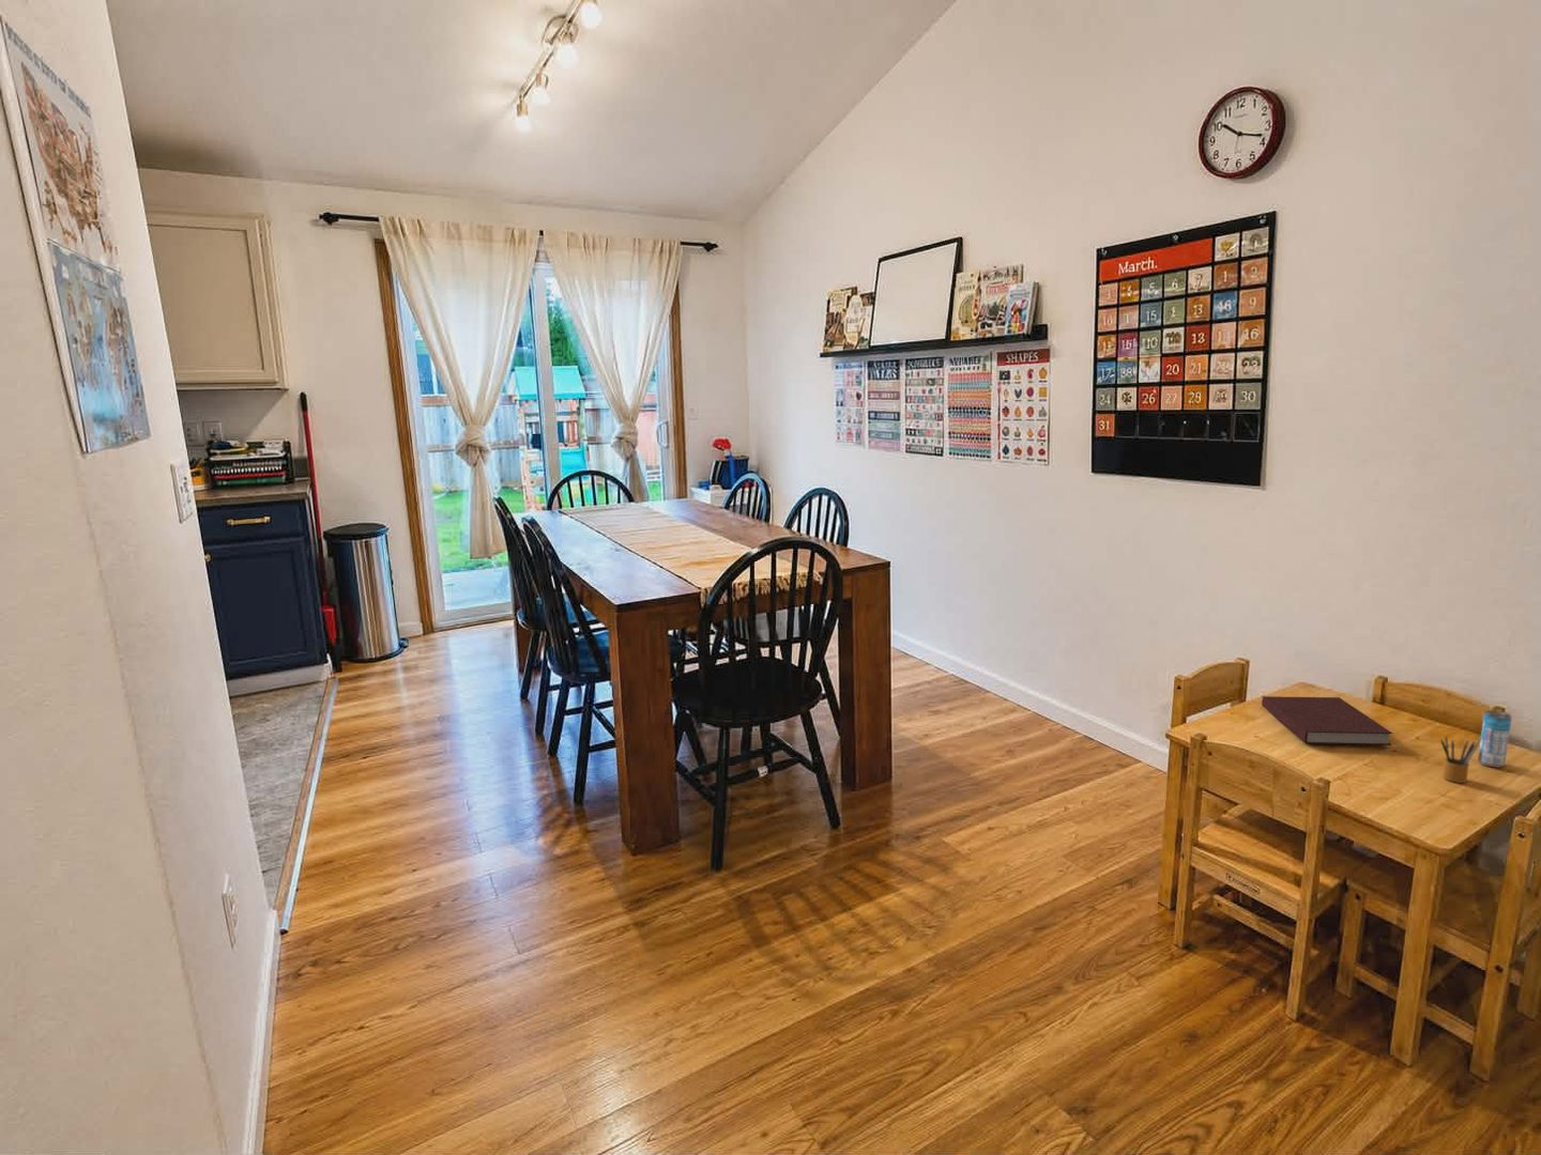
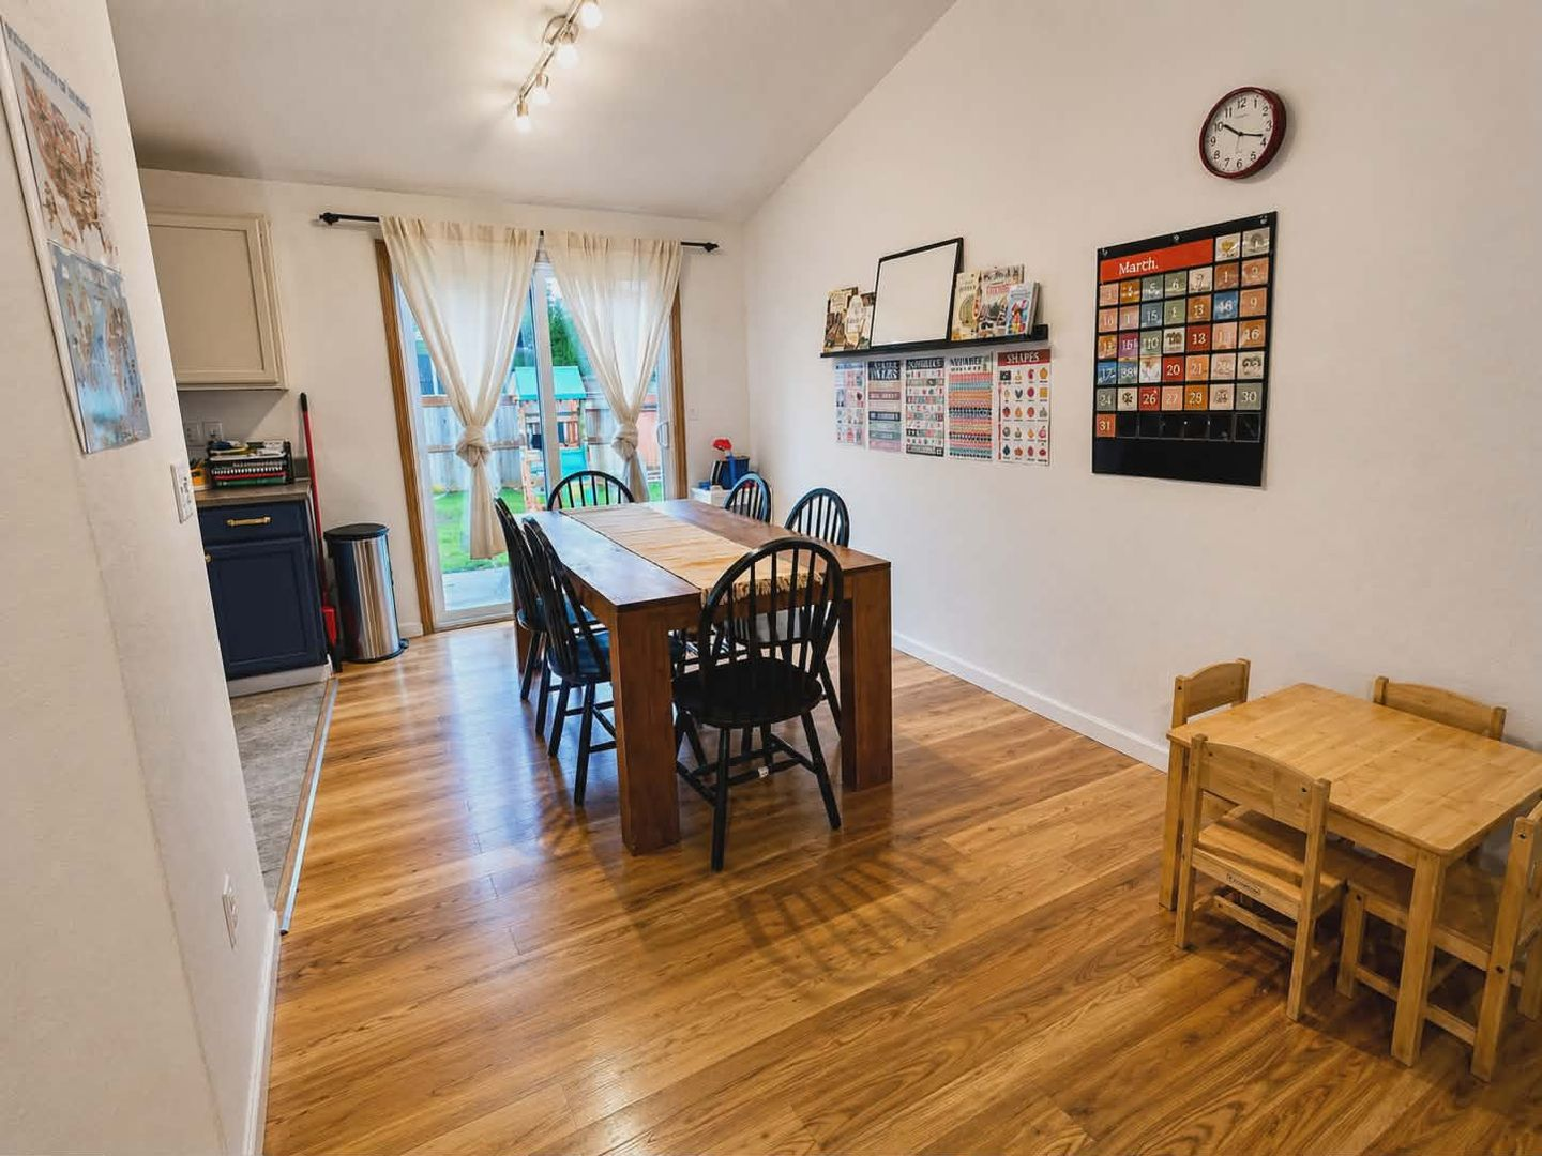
- pencil box [1439,735,1482,784]
- beverage can [1477,709,1513,768]
- notebook [1261,695,1393,746]
